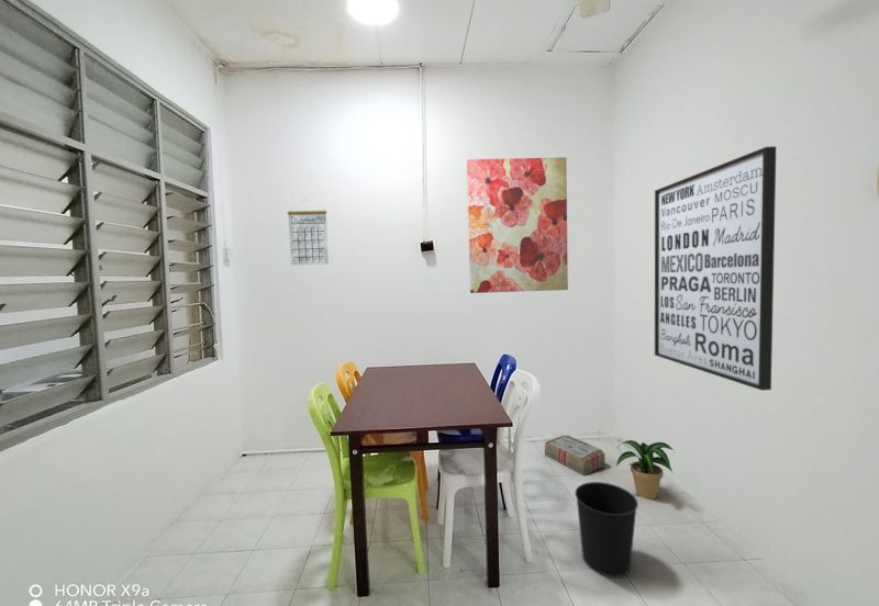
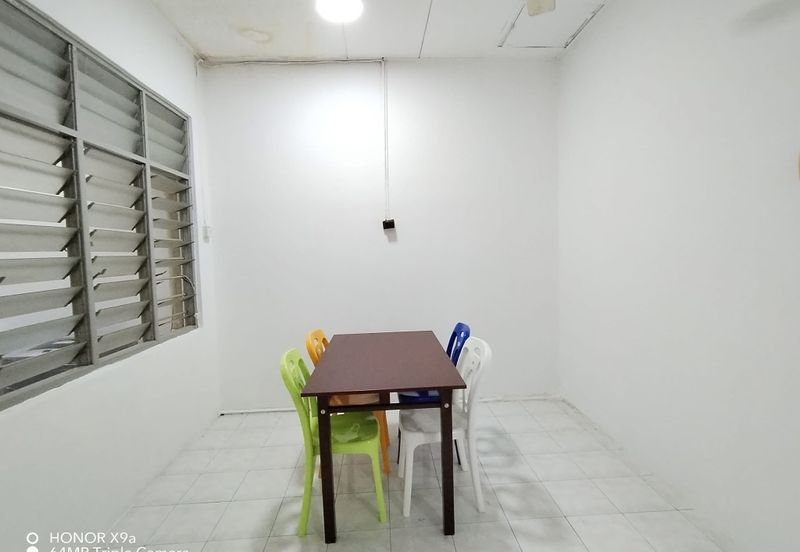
- wall art [466,156,569,294]
- carton [544,435,605,476]
- calendar [287,198,330,267]
- potted plant [615,439,675,501]
- wall art [654,145,777,392]
- wastebasket [574,481,639,579]
